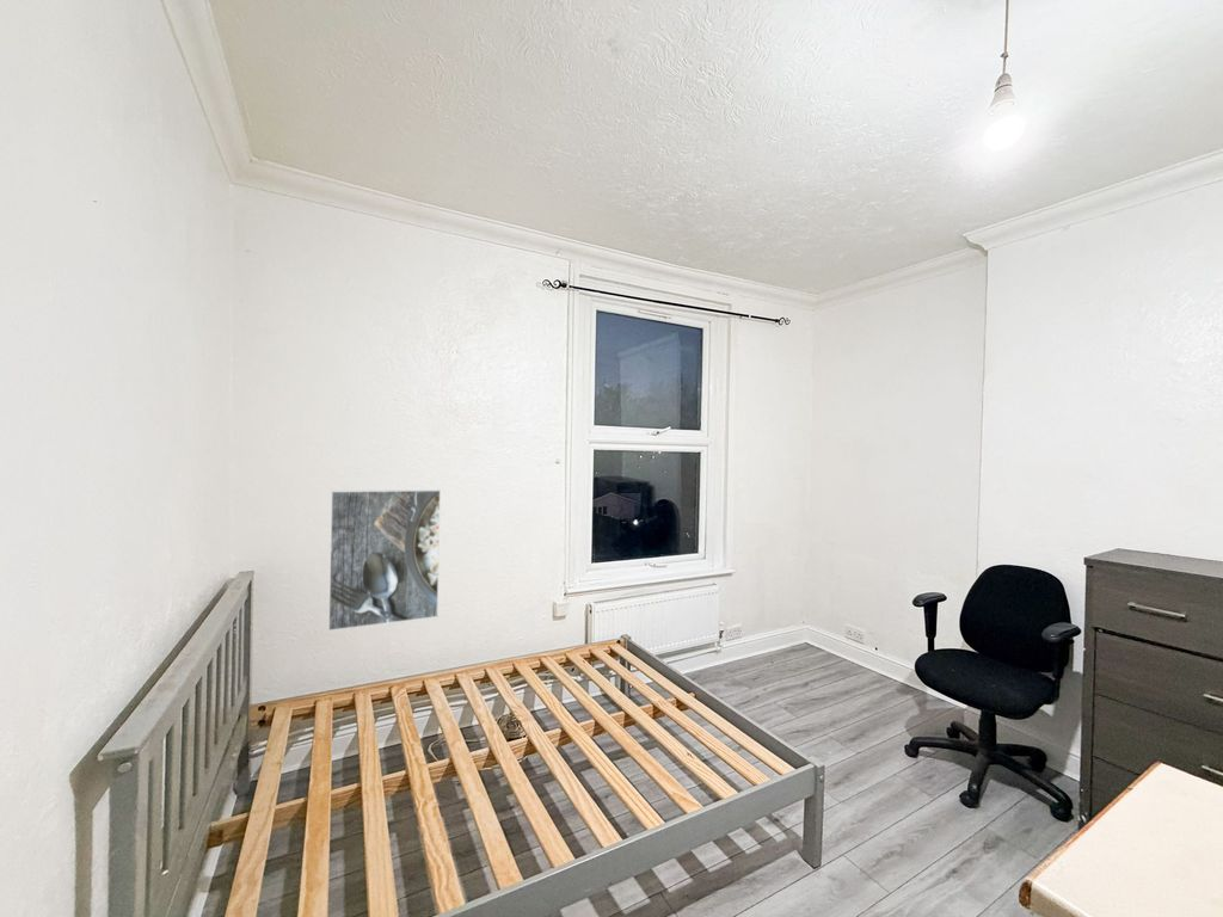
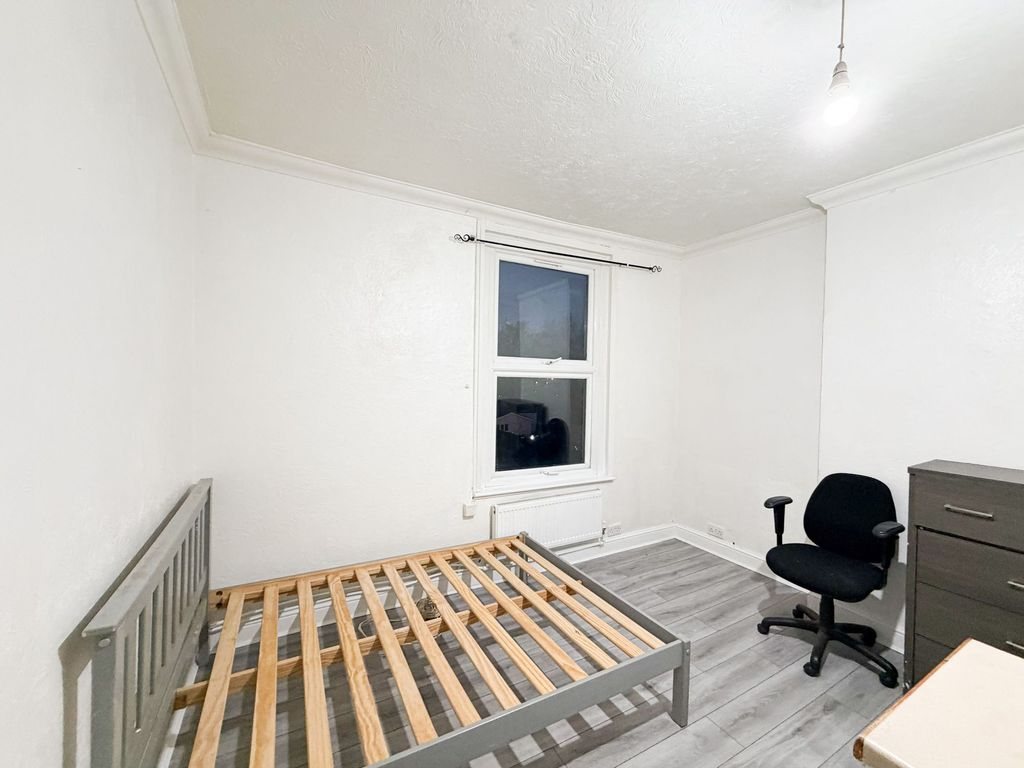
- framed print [327,488,442,632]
